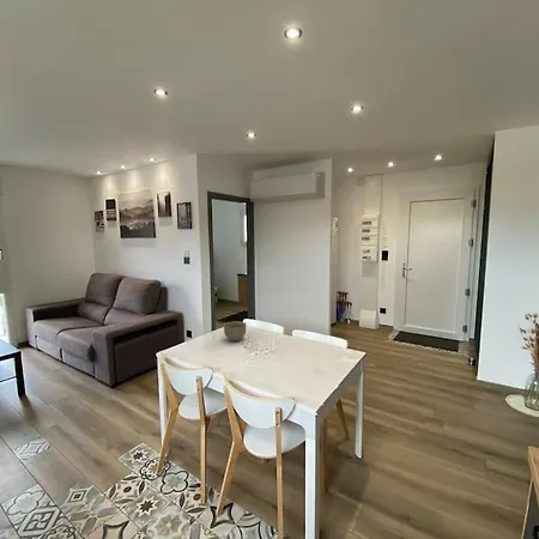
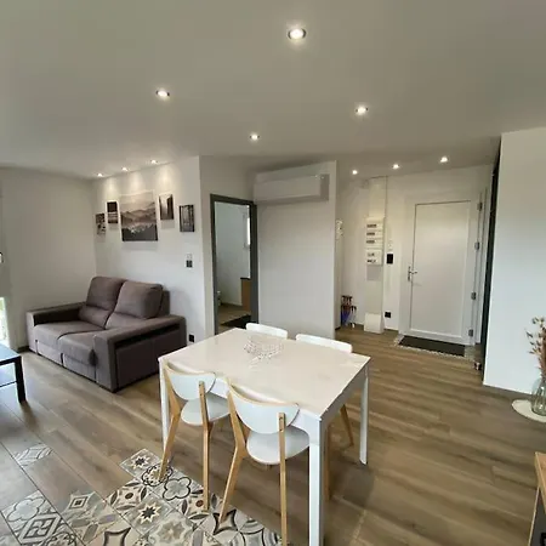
- bowl [223,320,248,343]
